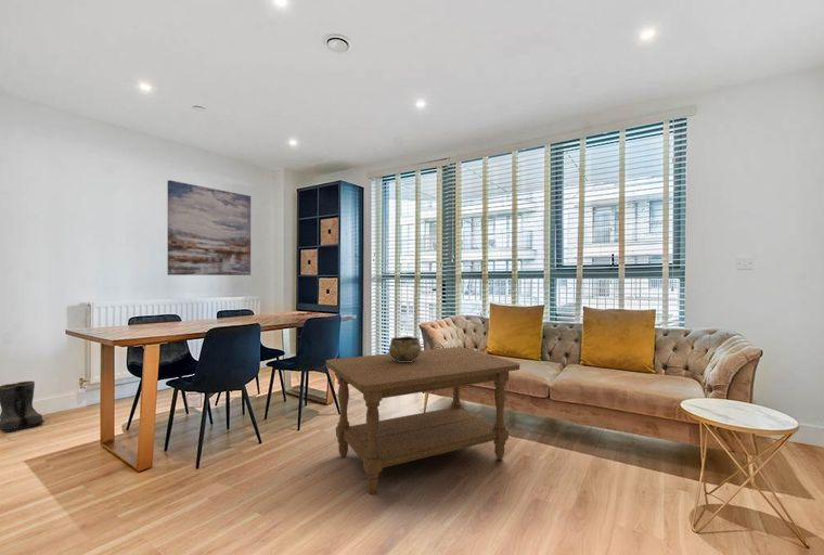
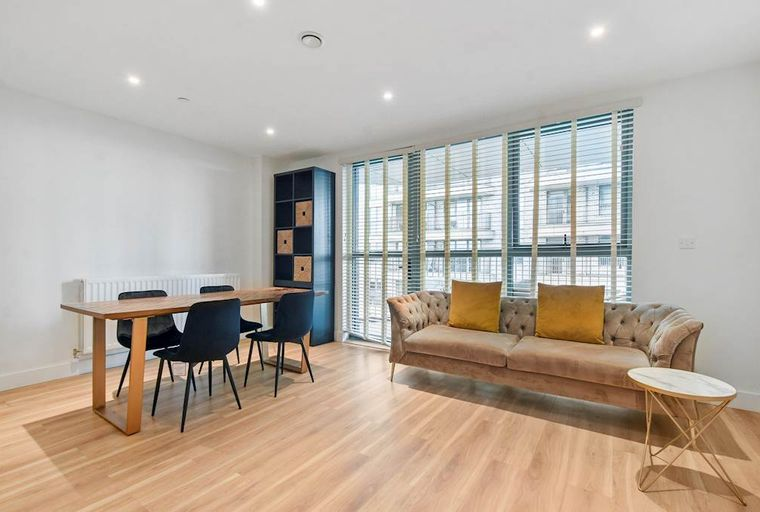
- boots [0,380,44,434]
- decorative bowl [388,335,423,362]
- coffee table [325,346,520,495]
- wall art [167,179,252,276]
